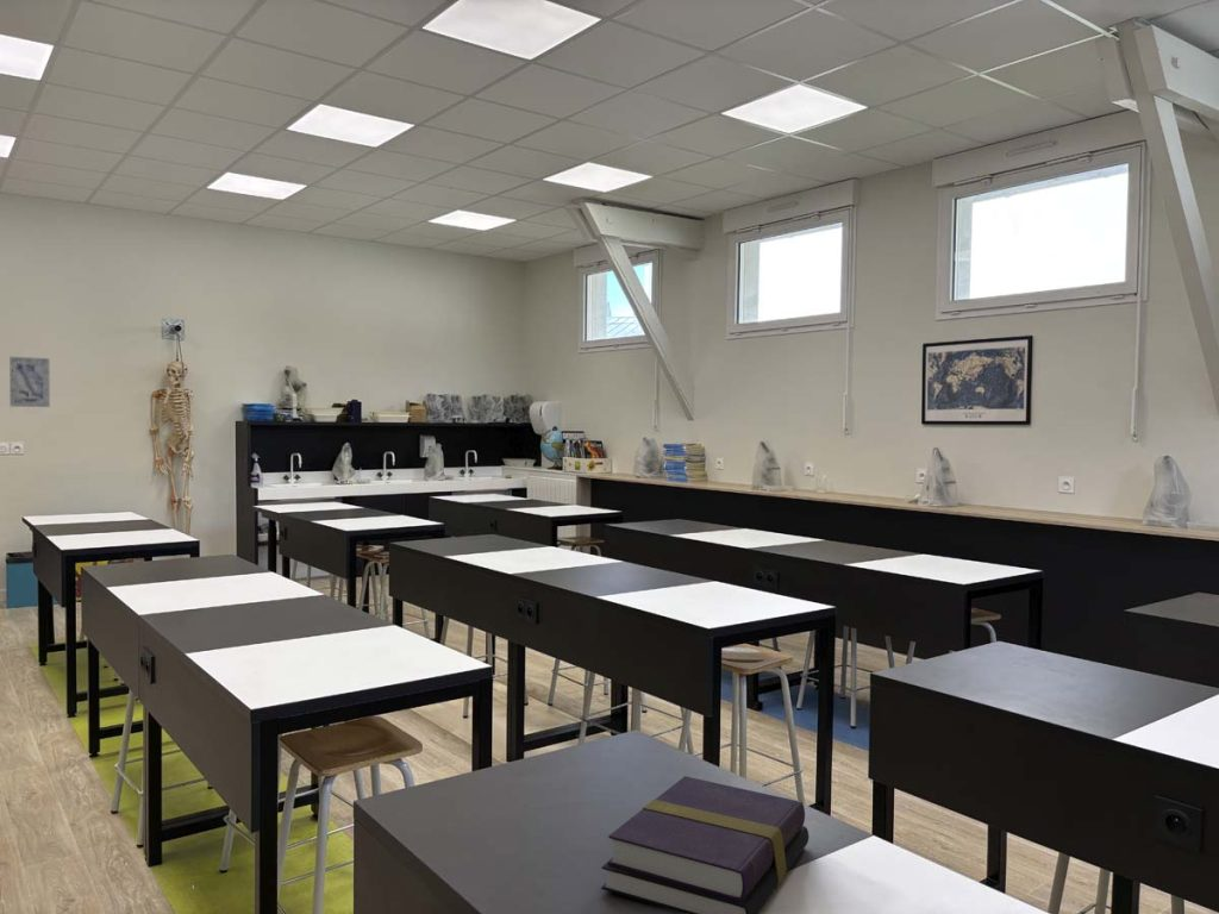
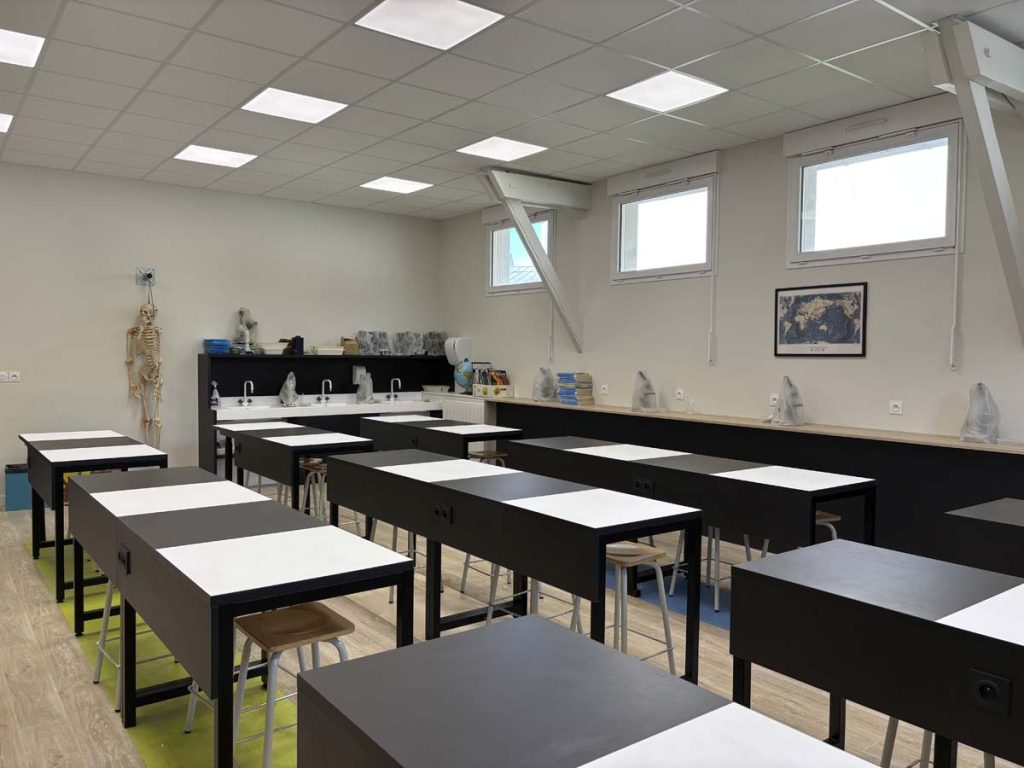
- wall art [8,356,51,408]
- book [600,775,809,914]
